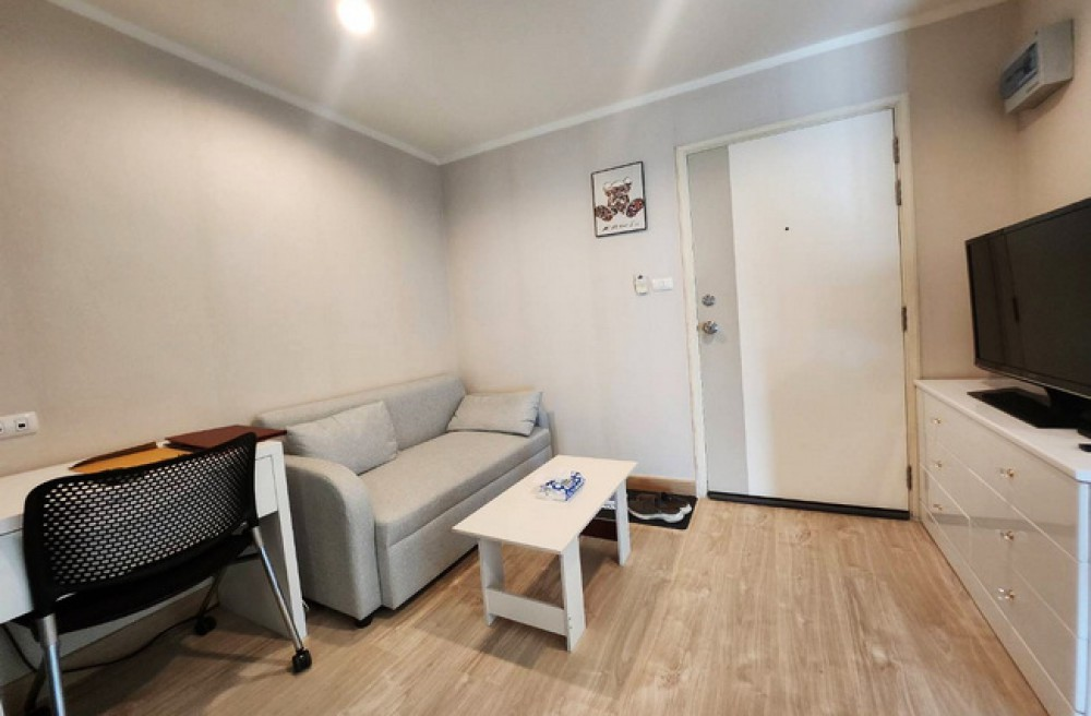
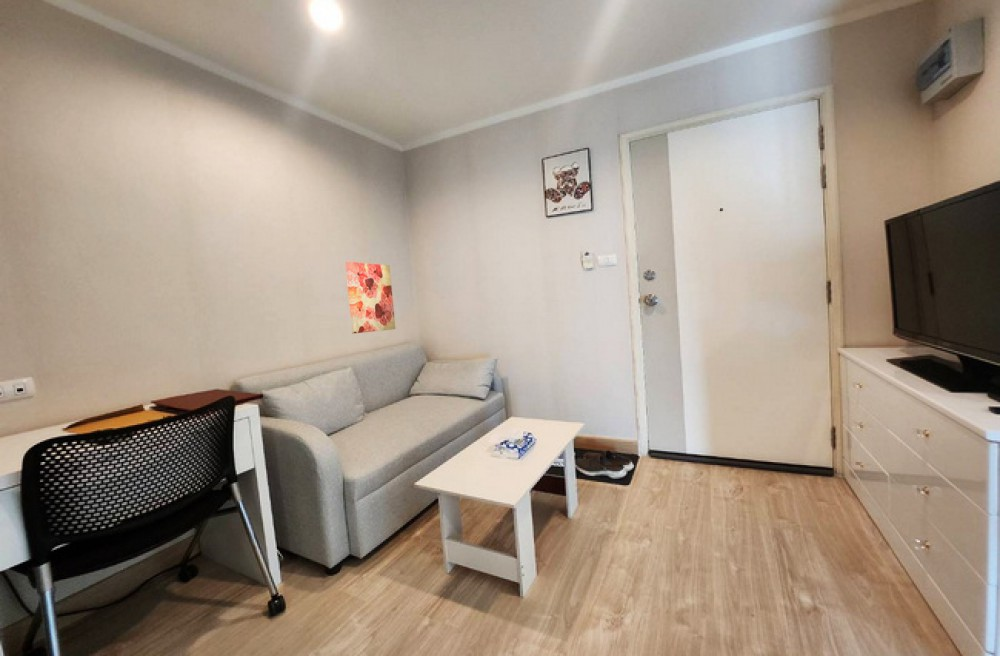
+ wall art [344,261,396,335]
